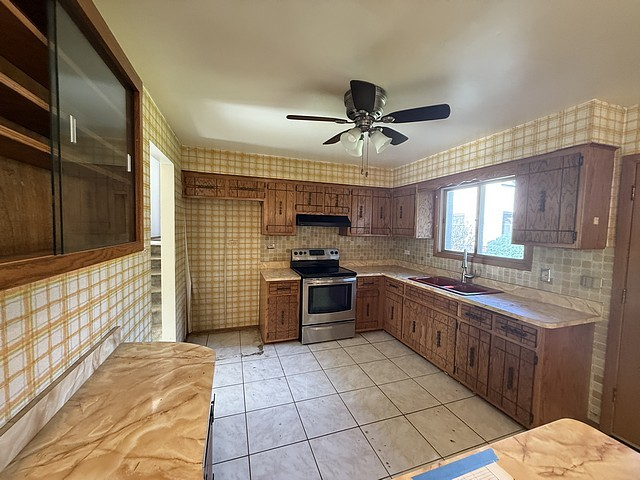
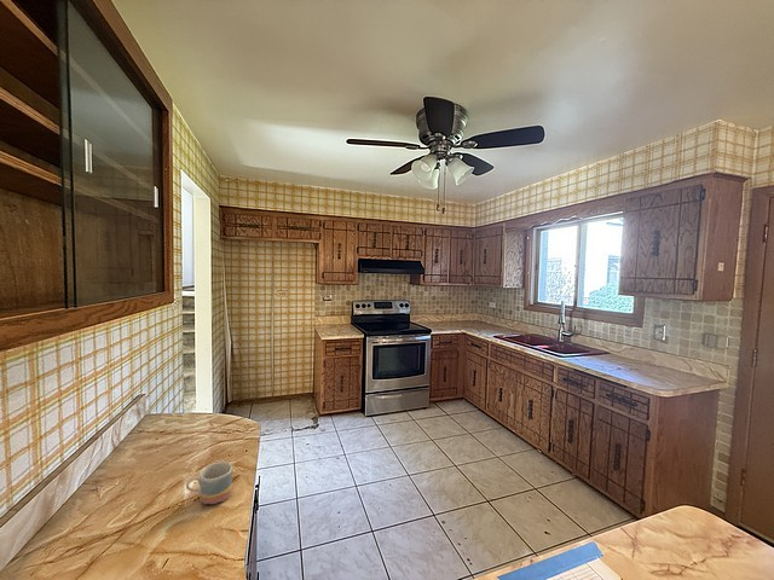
+ mug [185,460,233,506]
